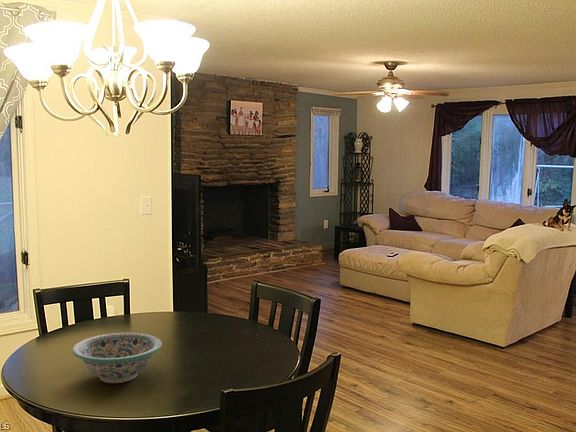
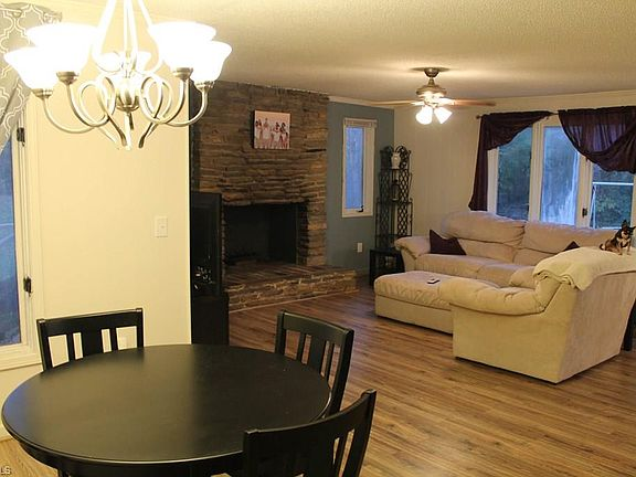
- decorative bowl [71,332,163,384]
